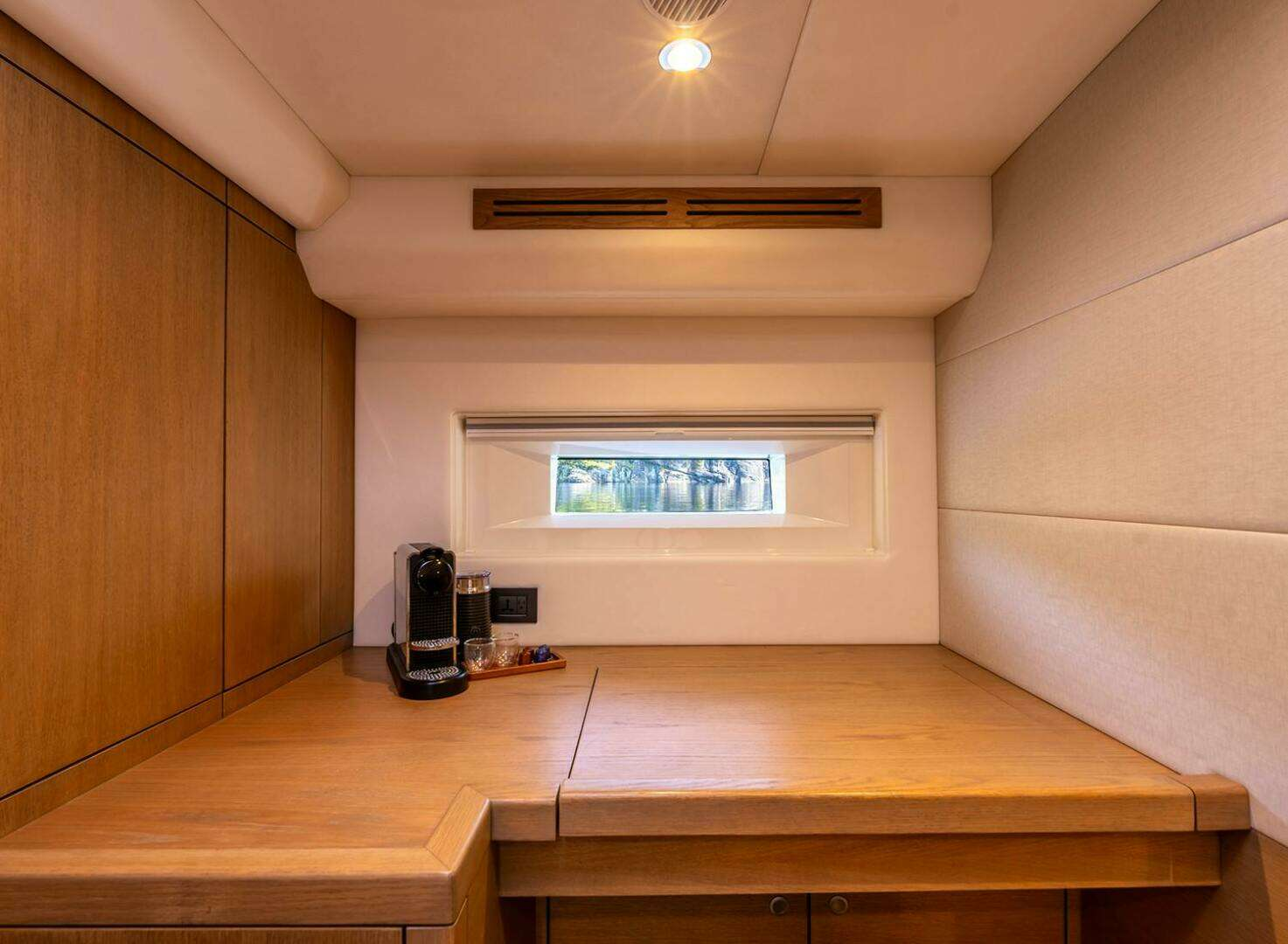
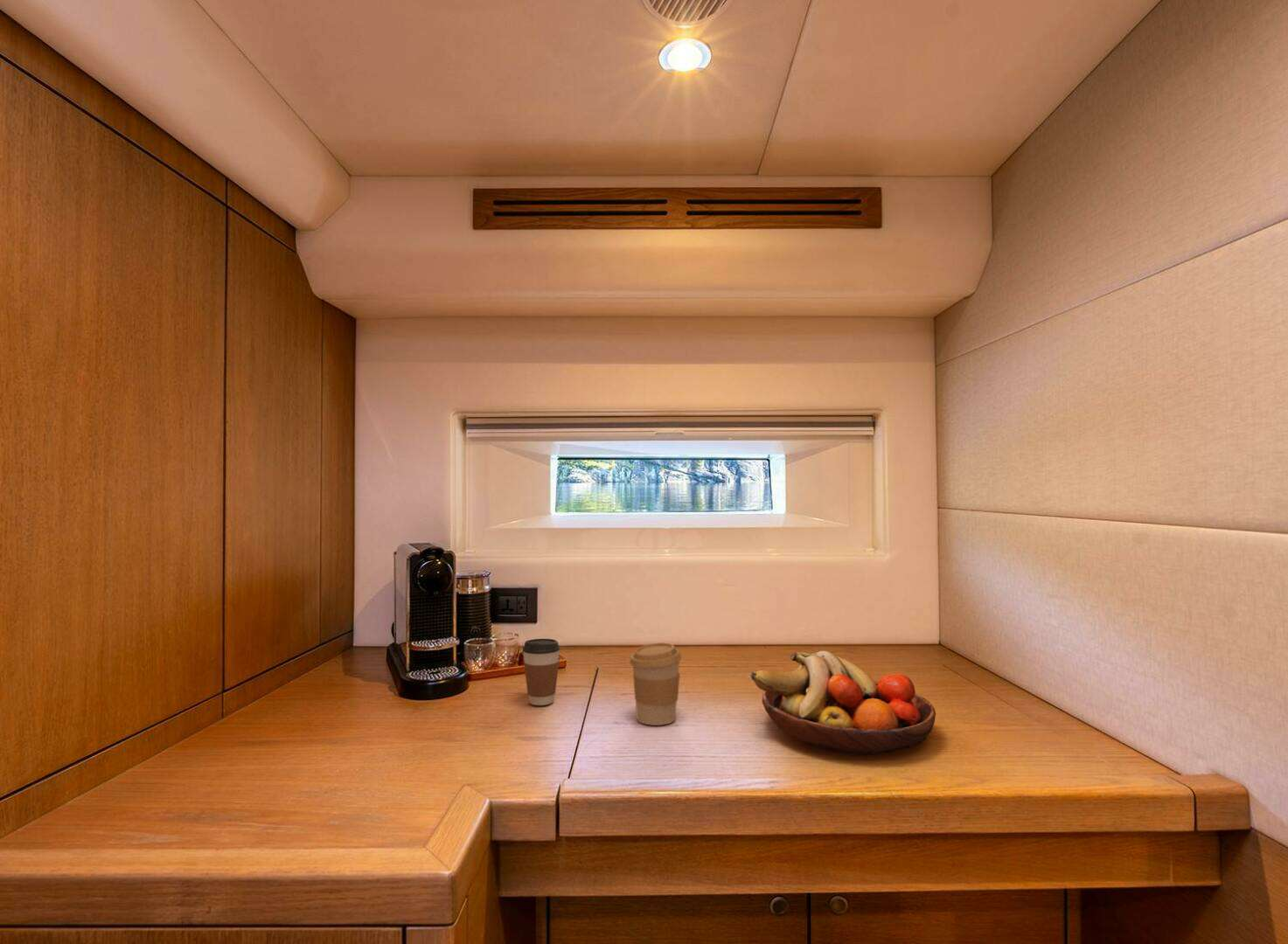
+ coffee cup [522,638,560,706]
+ fruit bowl [750,650,936,756]
+ coffee cup [630,642,682,726]
